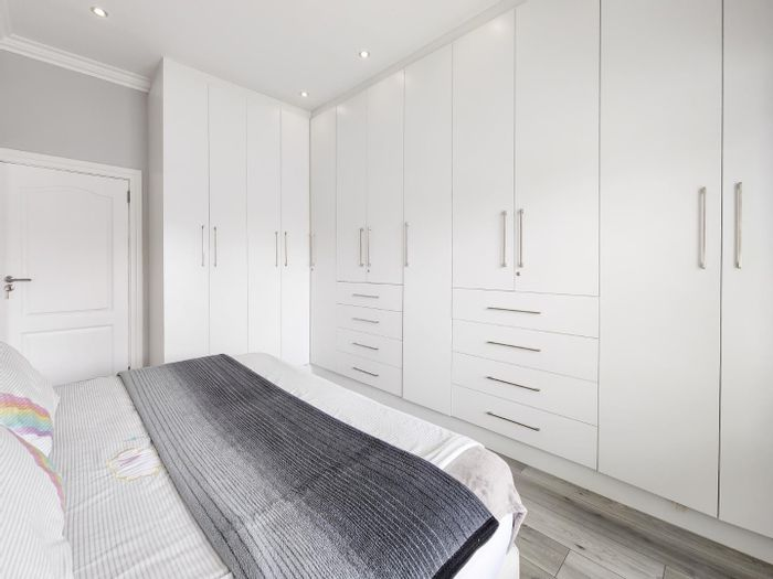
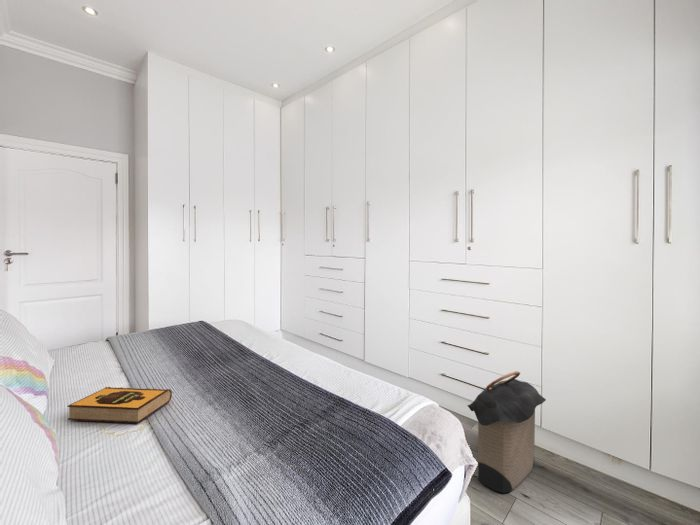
+ hardback book [66,386,173,424]
+ laundry hamper [466,370,547,494]
